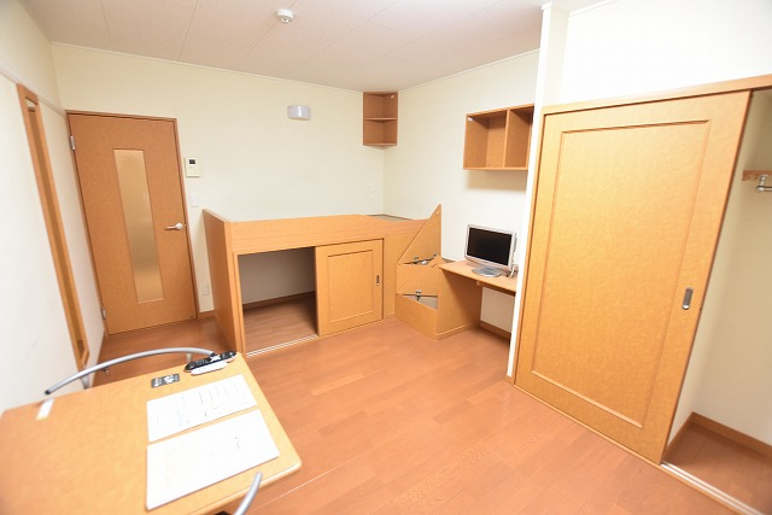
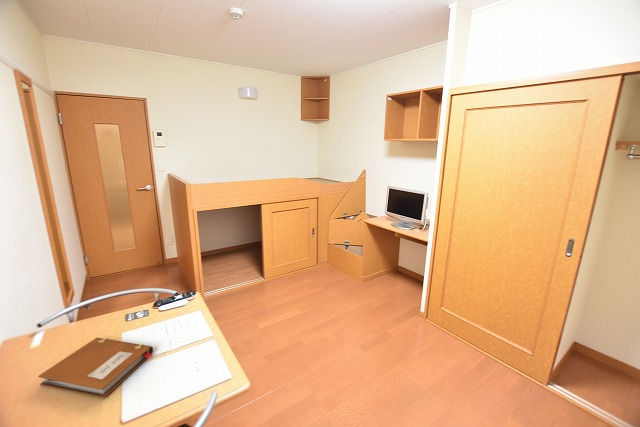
+ notebook [37,337,154,399]
